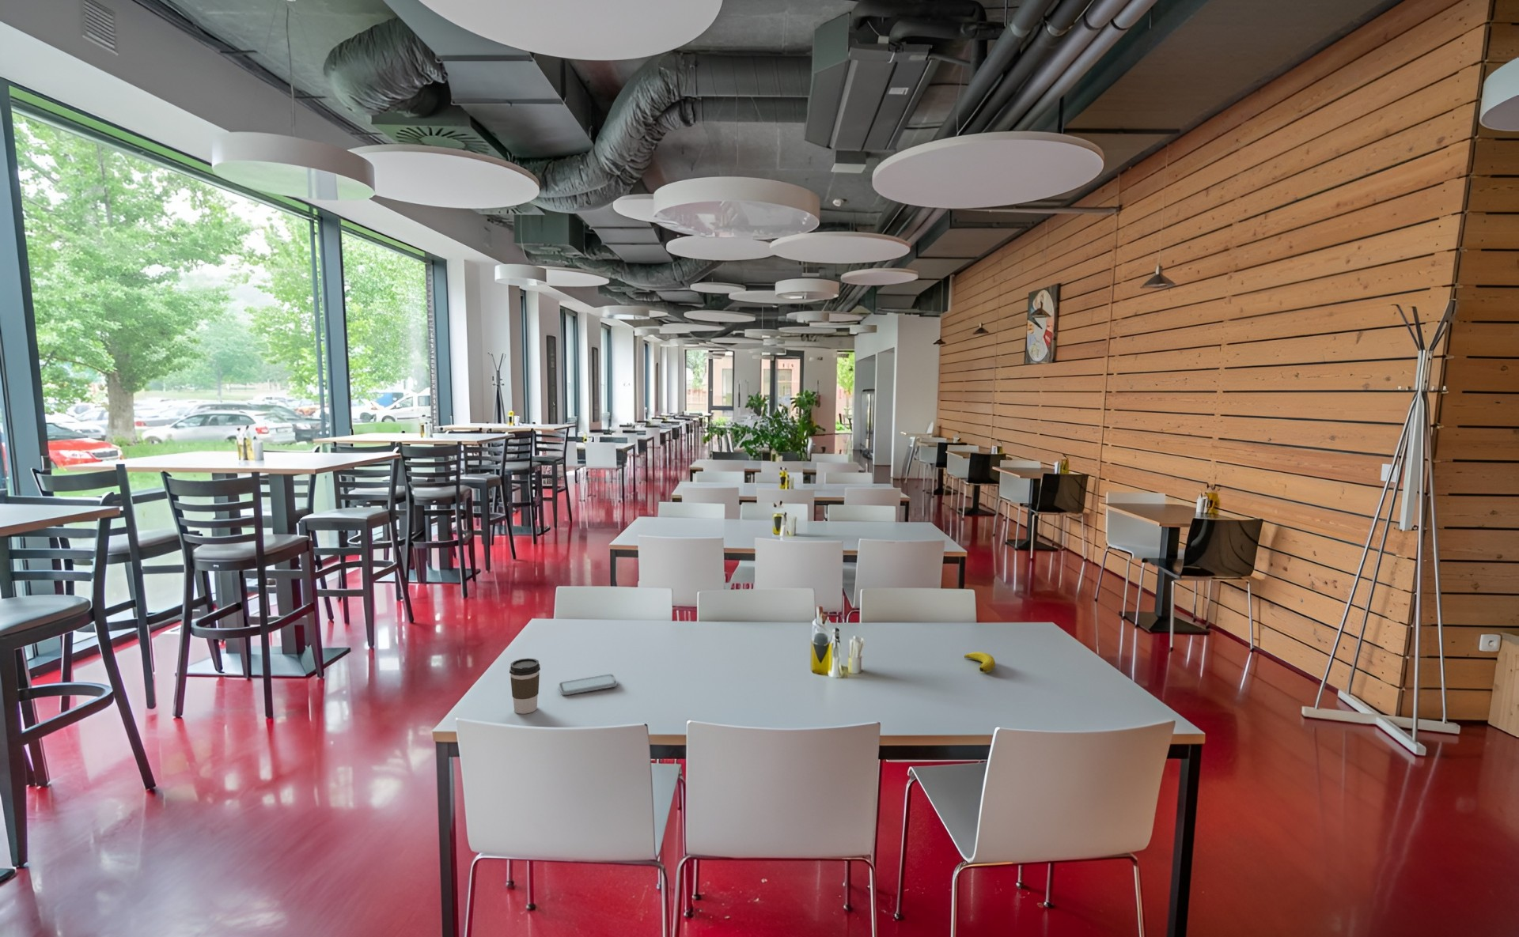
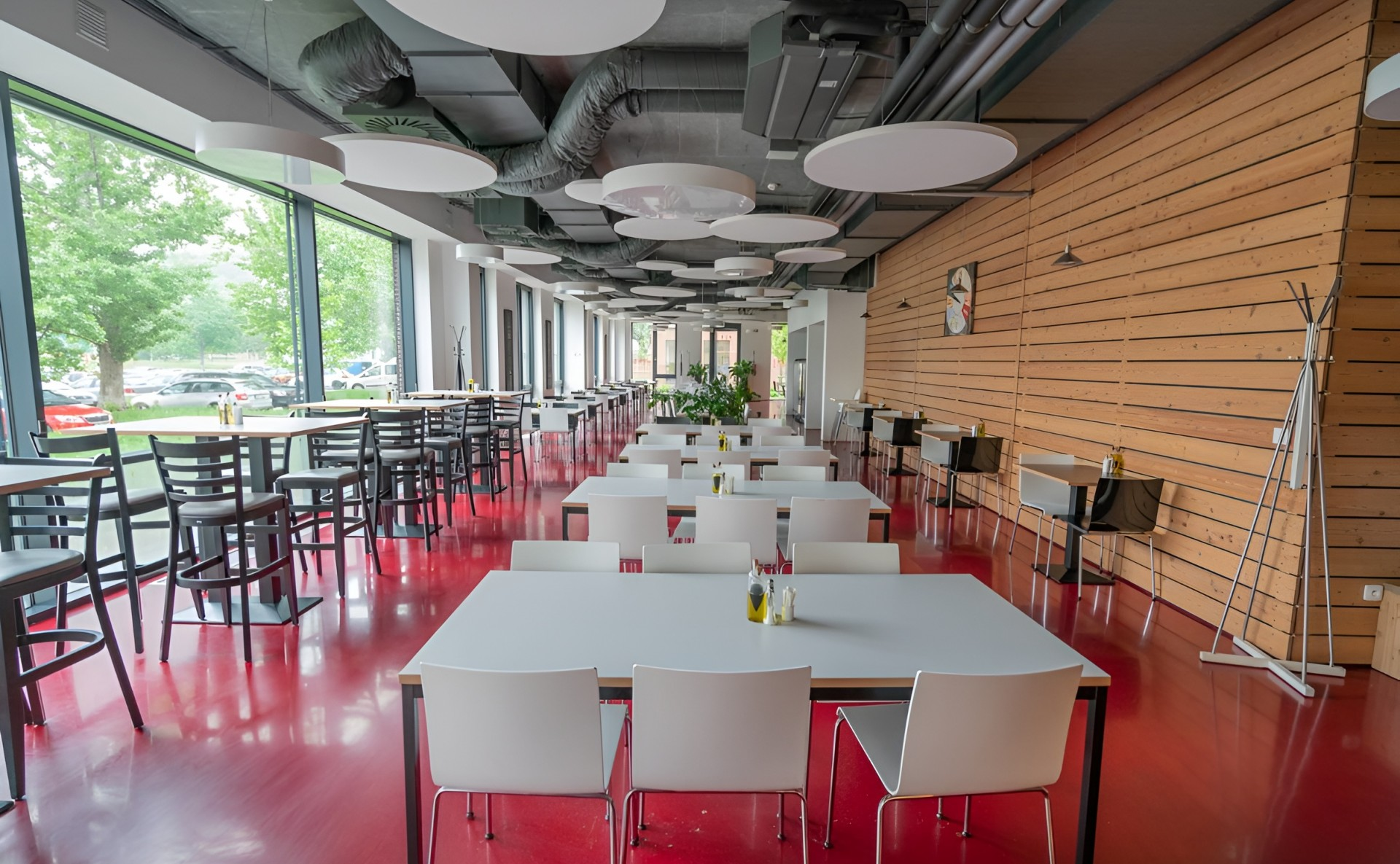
- smartphone [558,673,617,696]
- coffee cup [509,658,541,715]
- banana [963,651,996,672]
